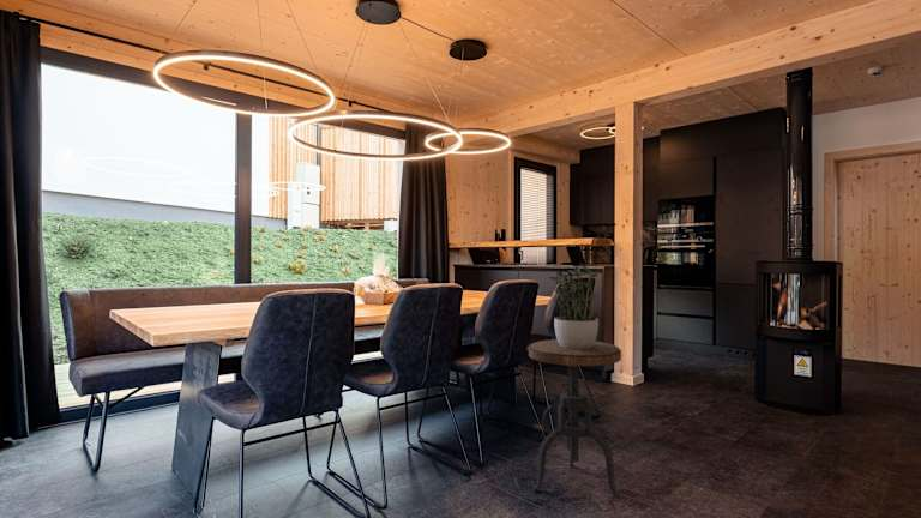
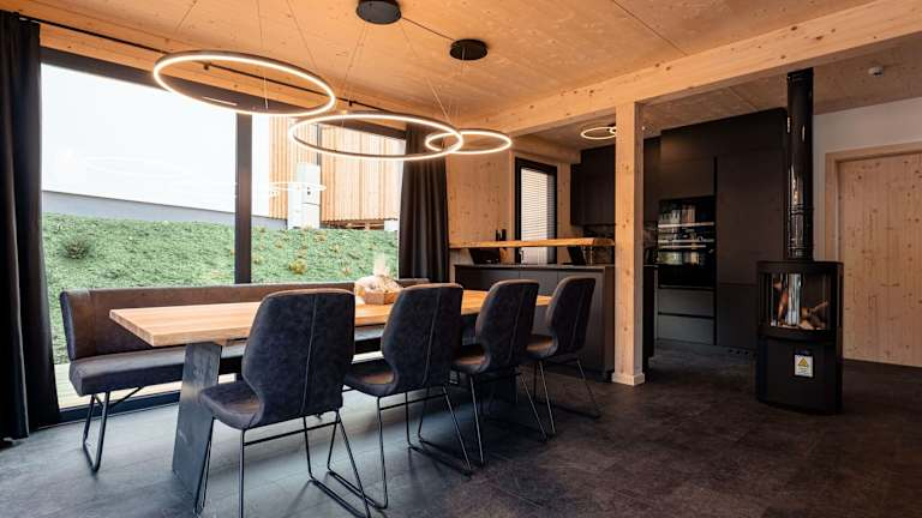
- side table [528,338,622,498]
- potted plant [547,261,603,349]
